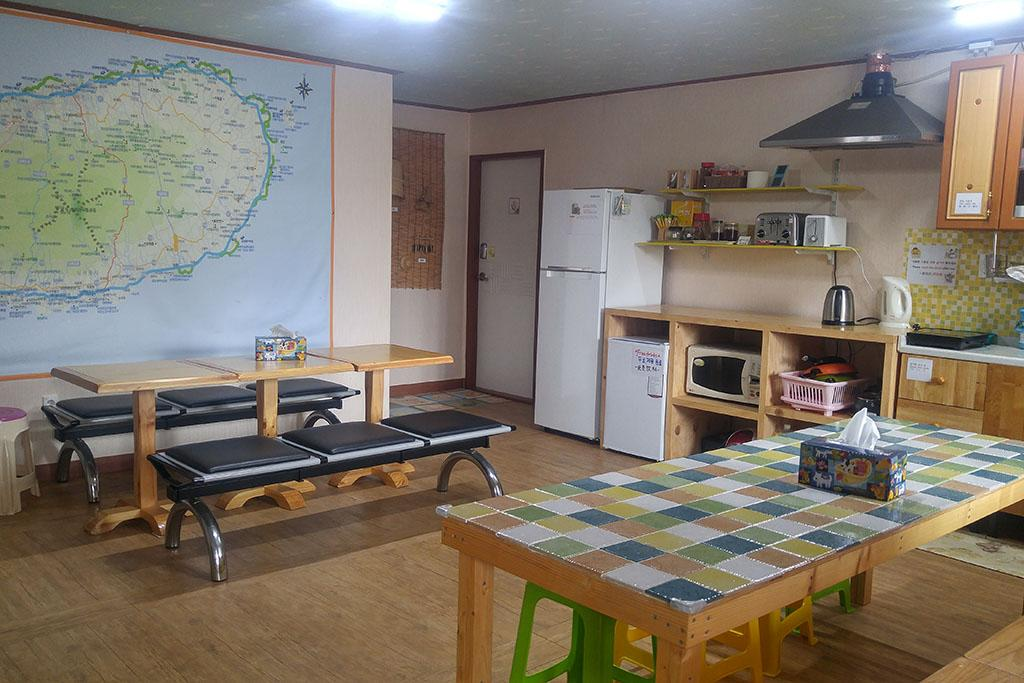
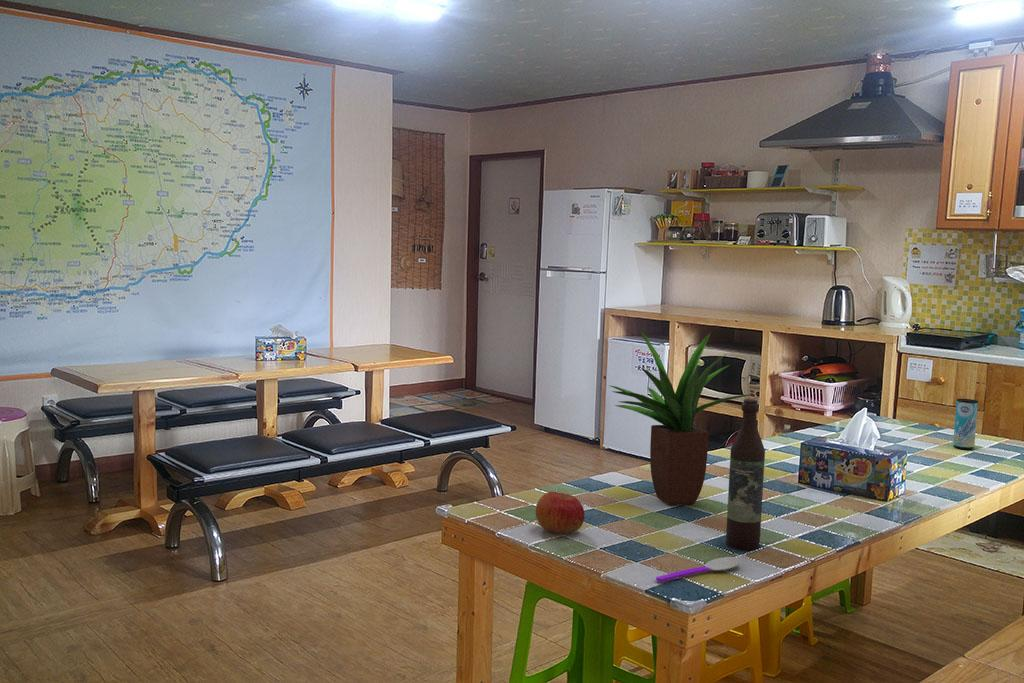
+ apple [535,491,586,534]
+ beverage can [952,398,979,450]
+ wine bottle [725,398,766,551]
+ potted plant [608,330,754,506]
+ spoon [655,556,742,582]
